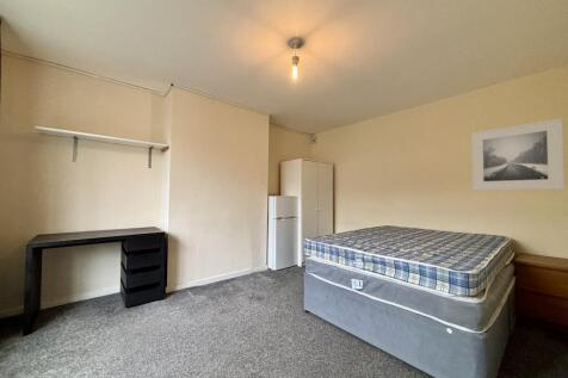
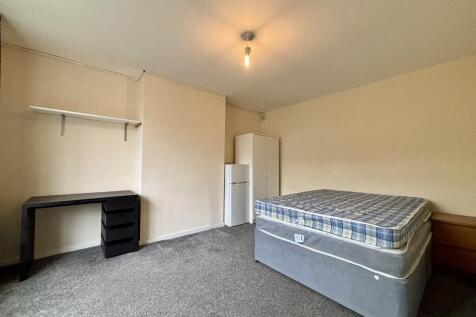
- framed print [470,117,566,191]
